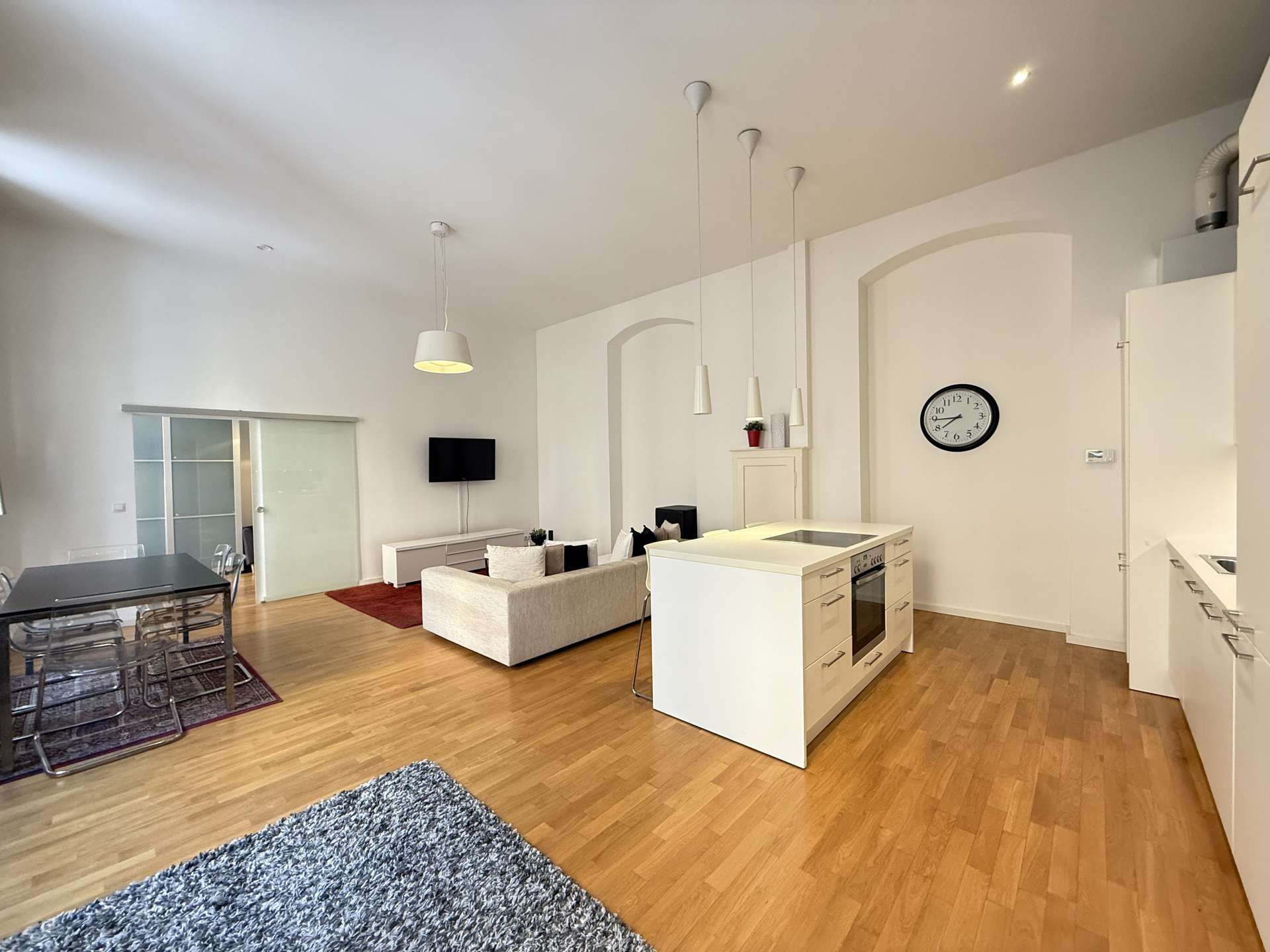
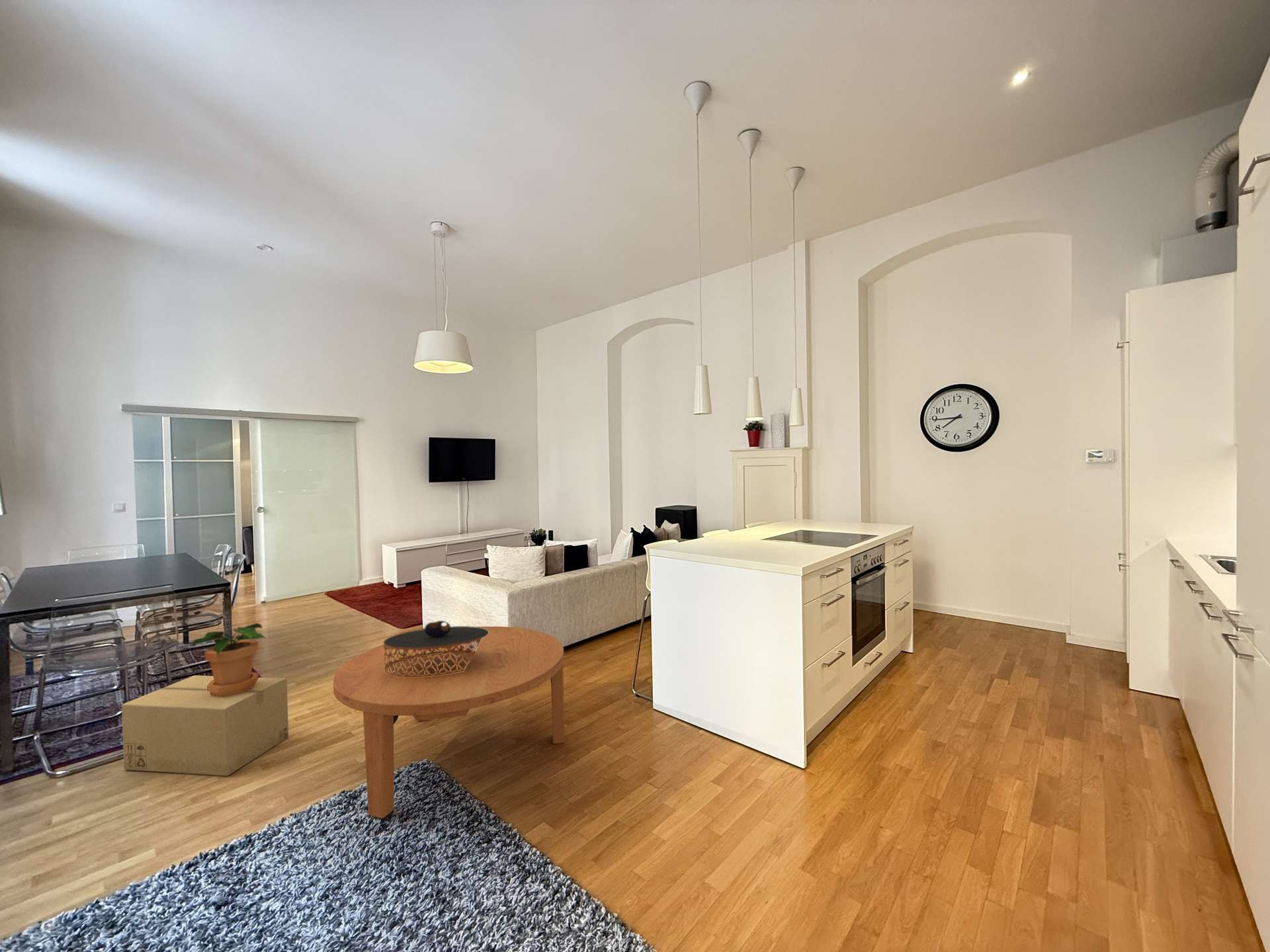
+ coffee table [333,626,566,819]
+ potted plant [191,622,267,697]
+ cardboard box [121,675,289,776]
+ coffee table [383,620,489,678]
